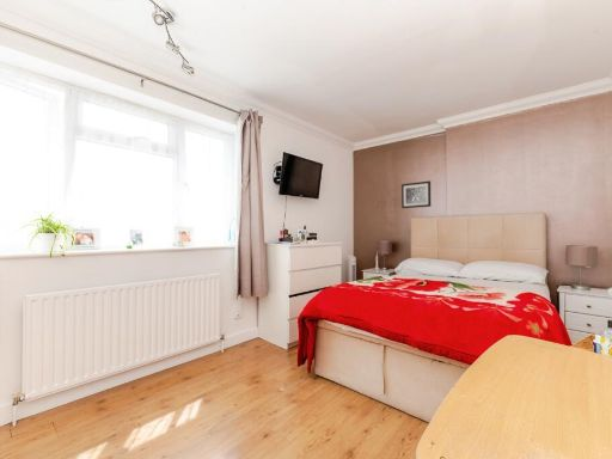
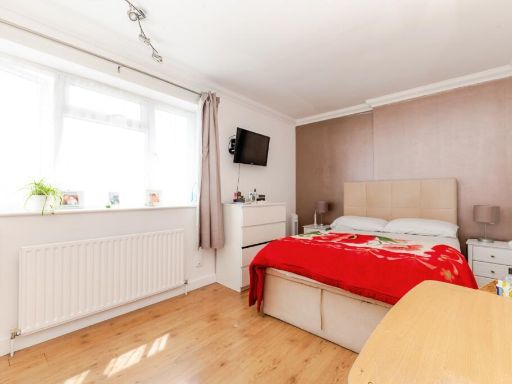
- wall art [400,179,432,209]
